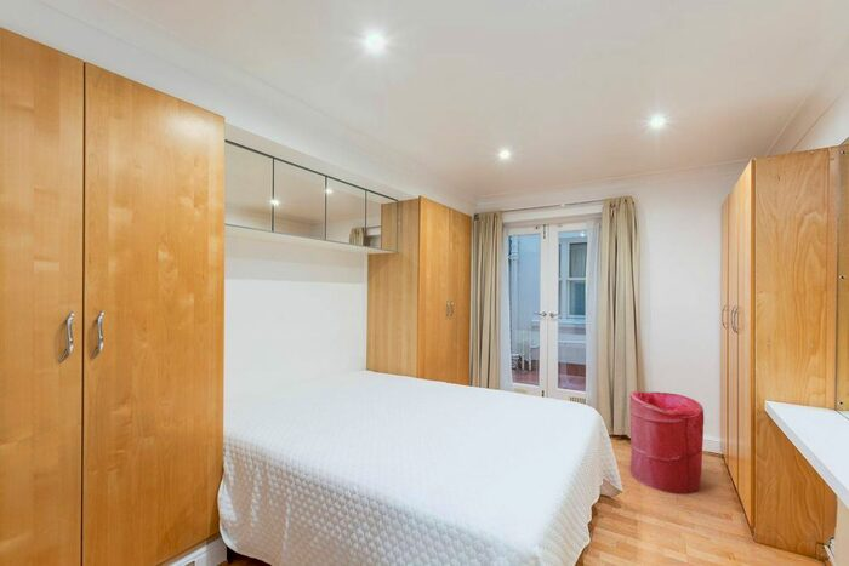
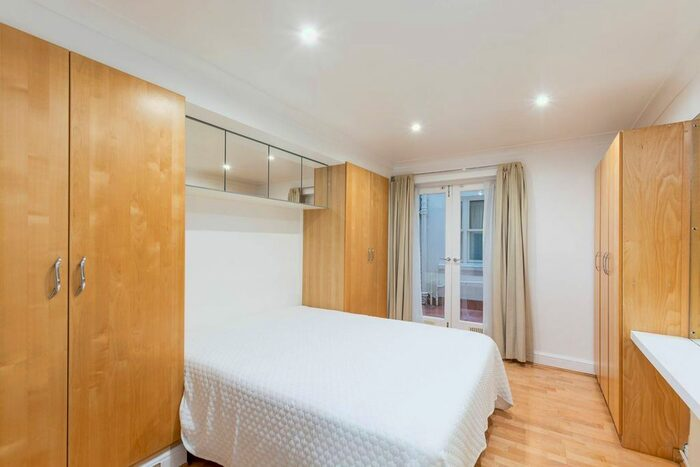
- laundry hamper [628,390,705,496]
